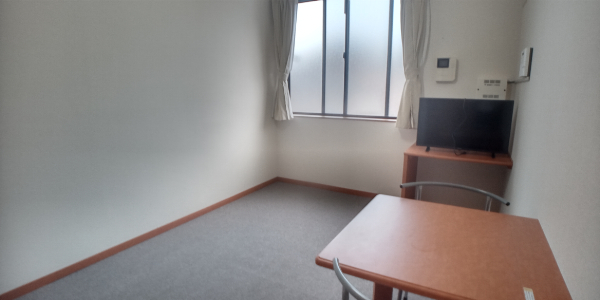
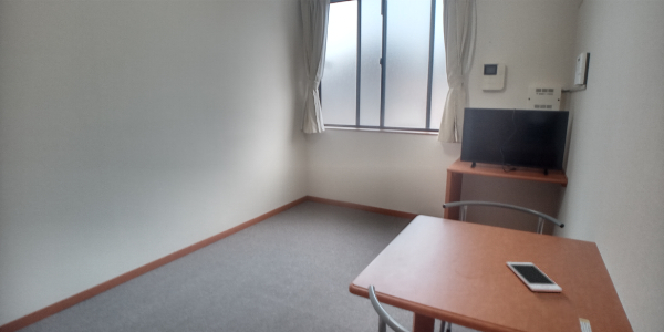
+ cell phone [505,261,563,293]
